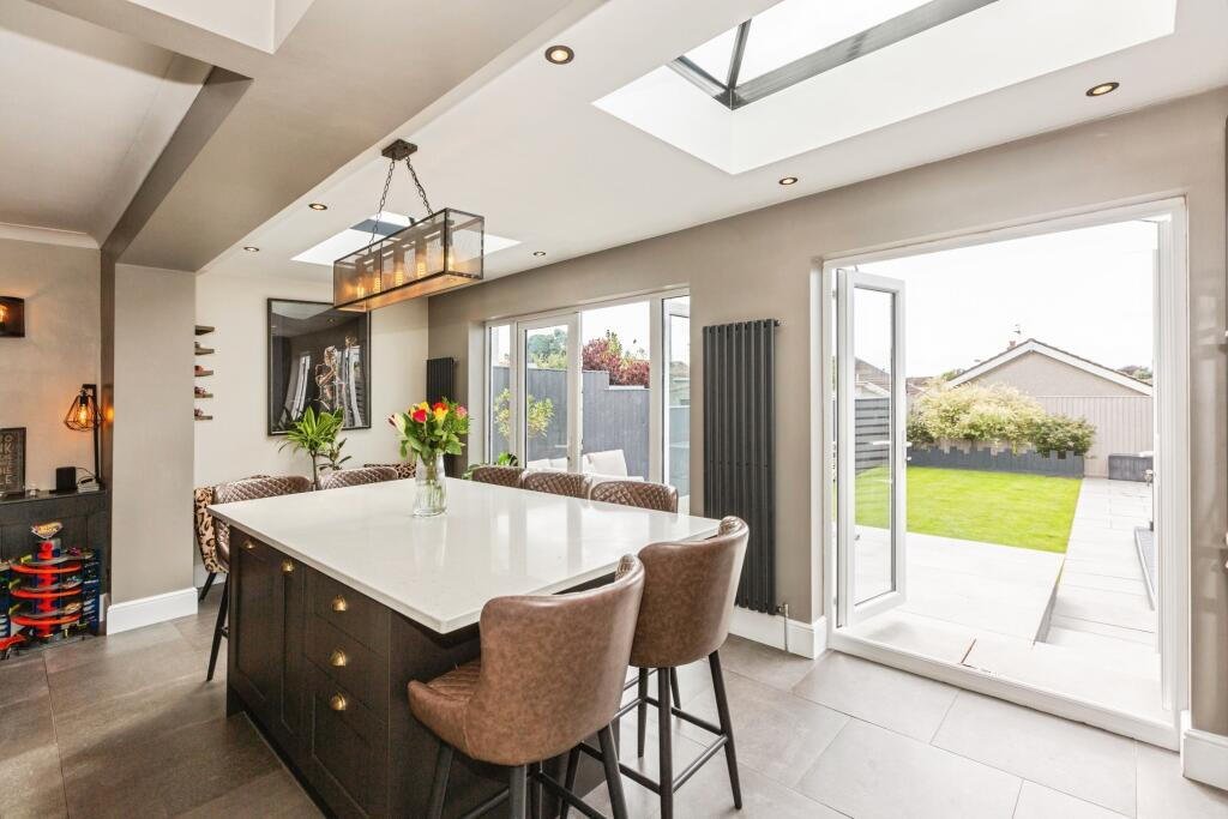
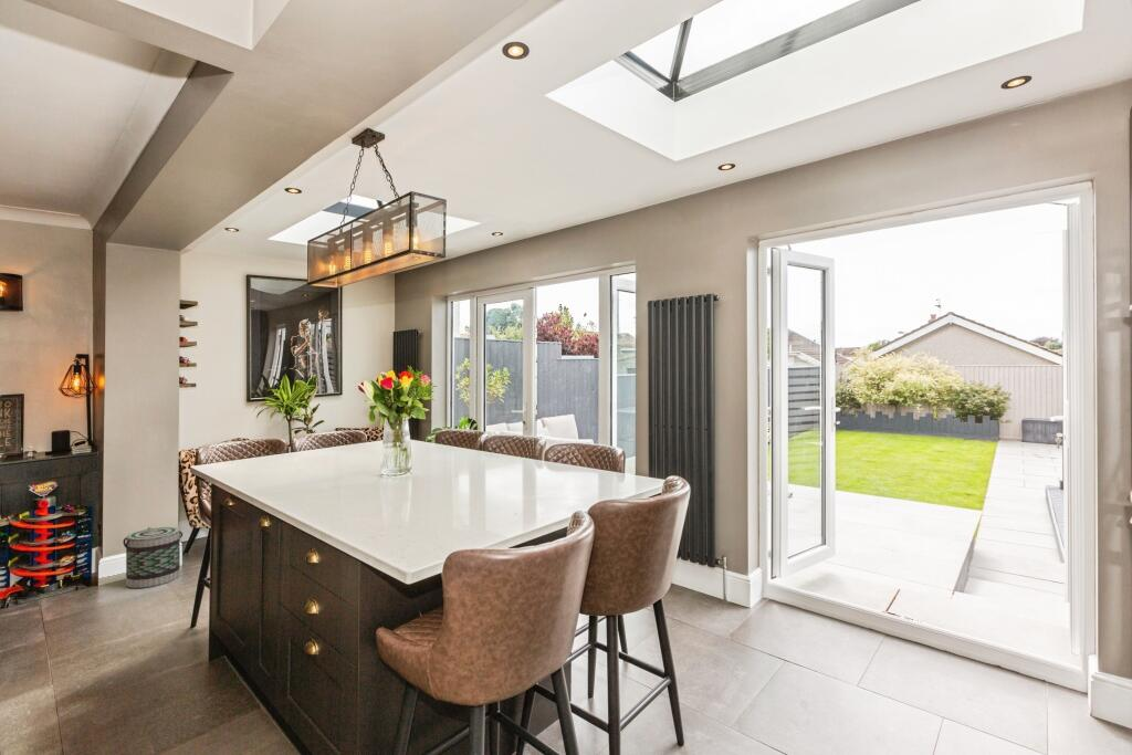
+ basket [122,526,184,589]
